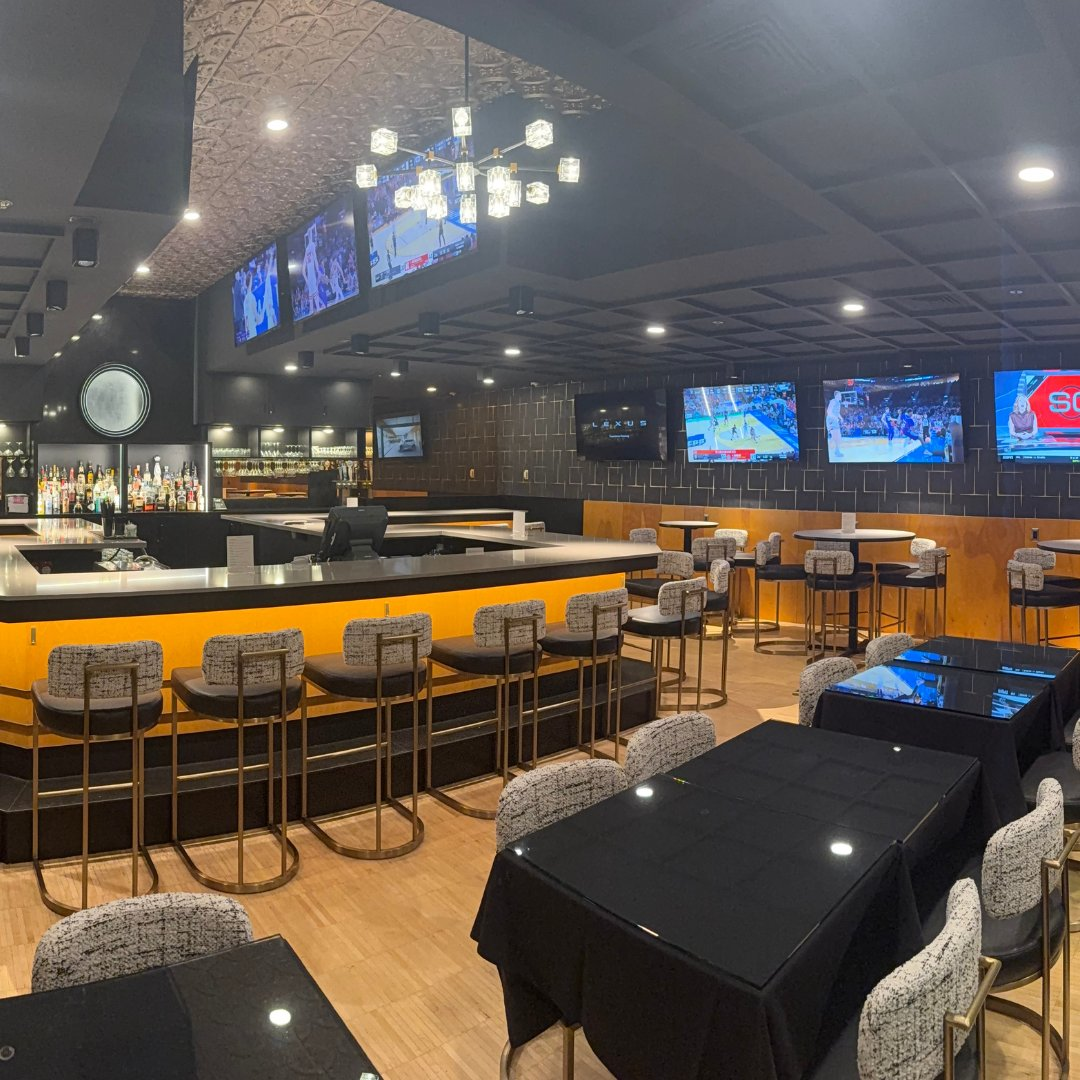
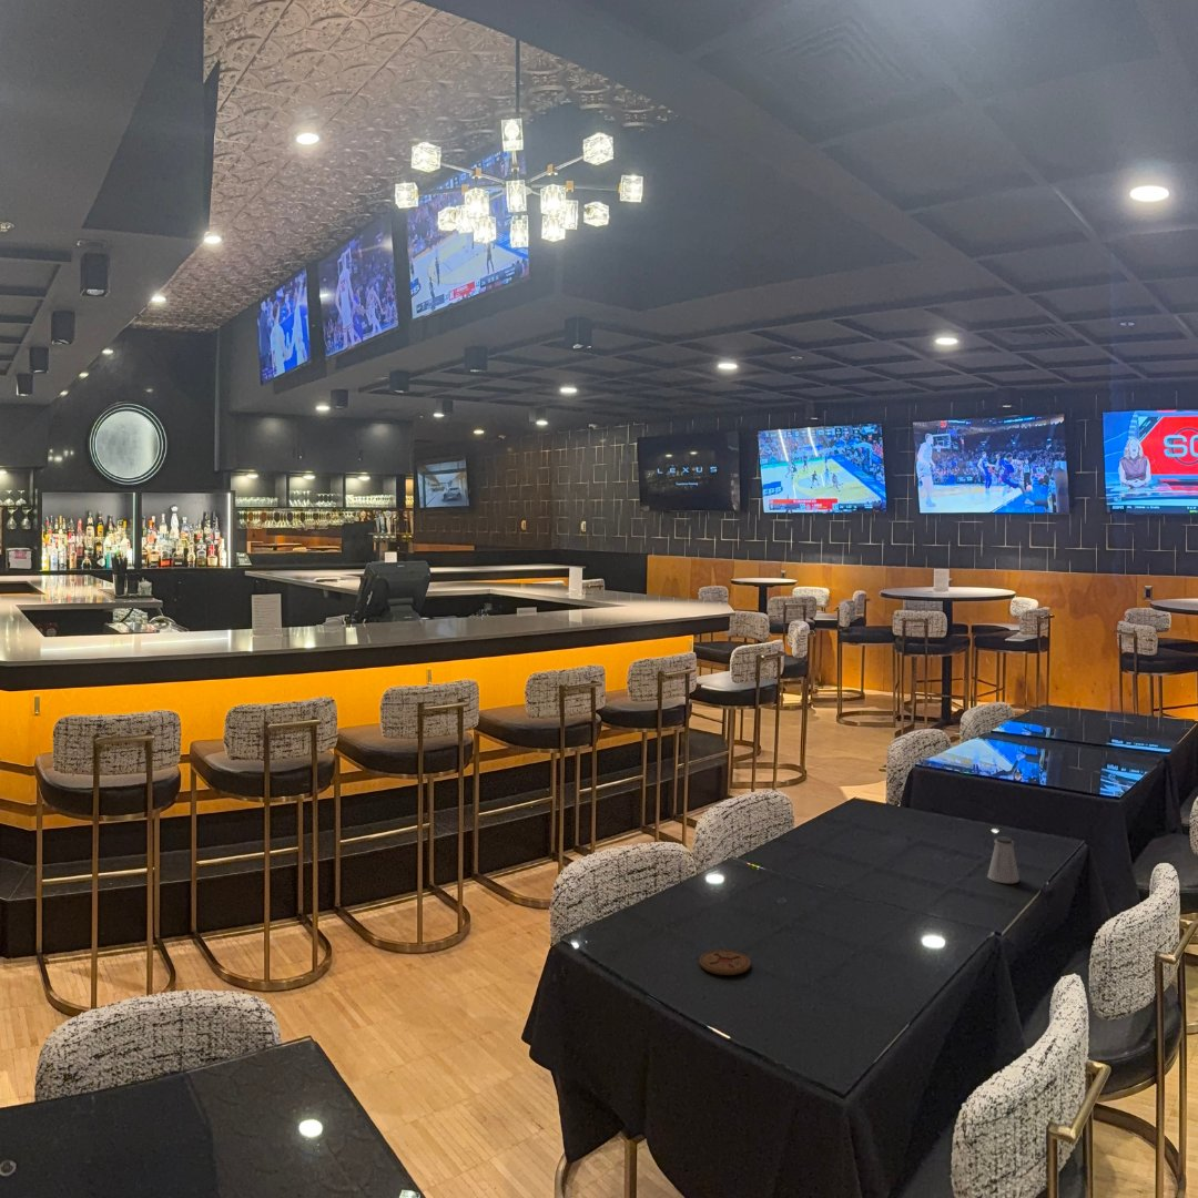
+ coaster [698,948,752,976]
+ saltshaker [986,835,1021,884]
